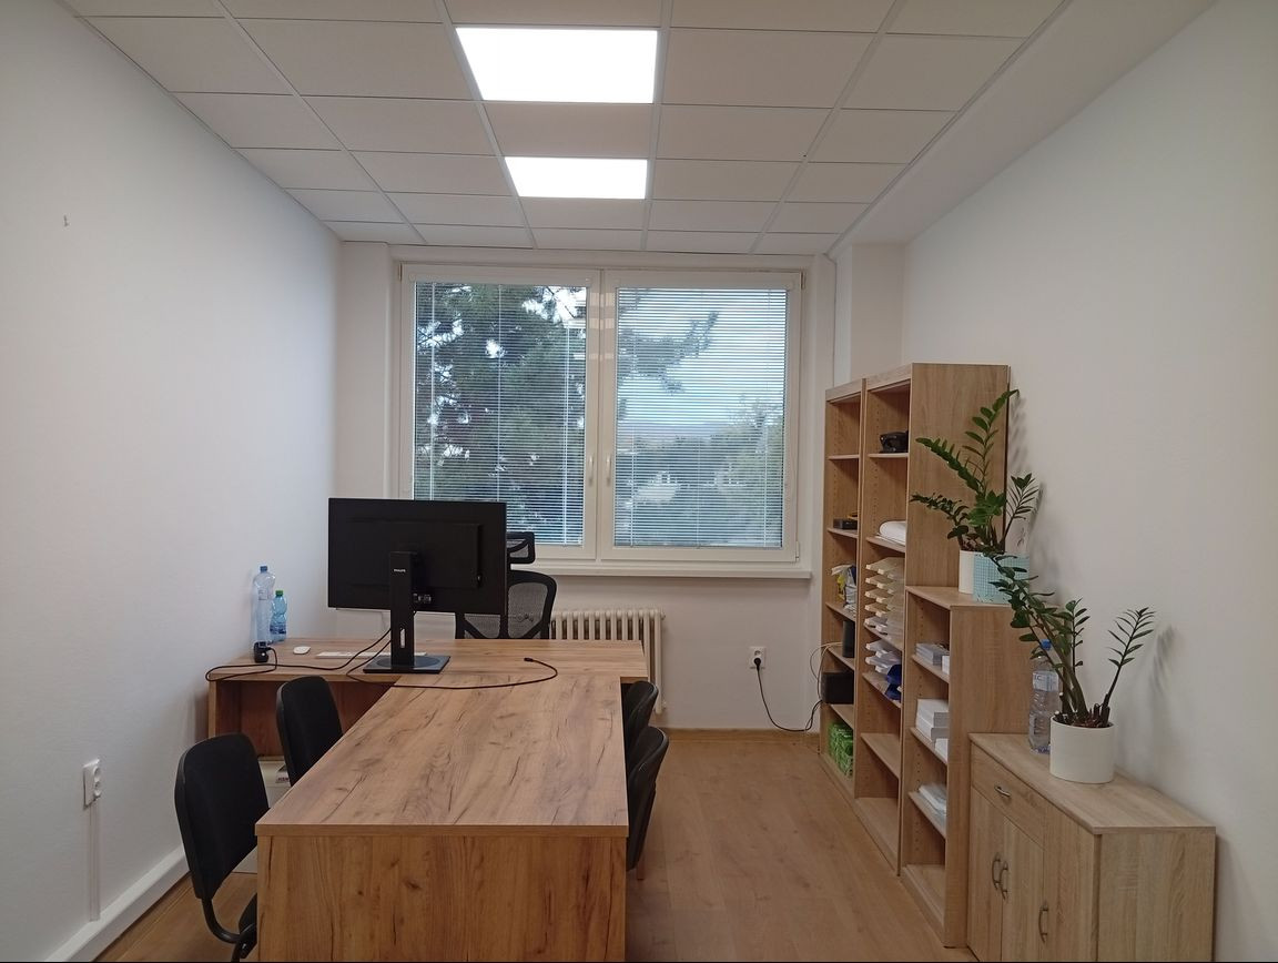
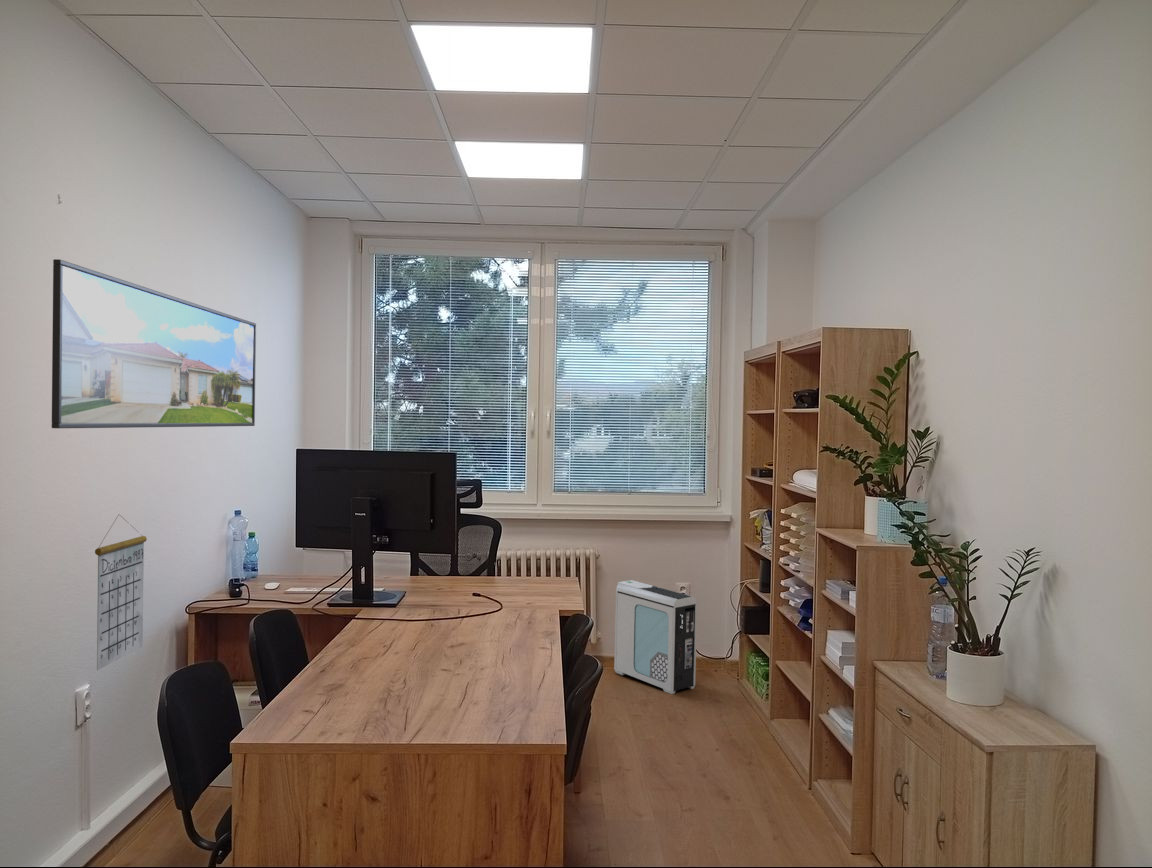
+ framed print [51,258,257,429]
+ calendar [94,514,148,672]
+ air purifier [613,579,698,695]
